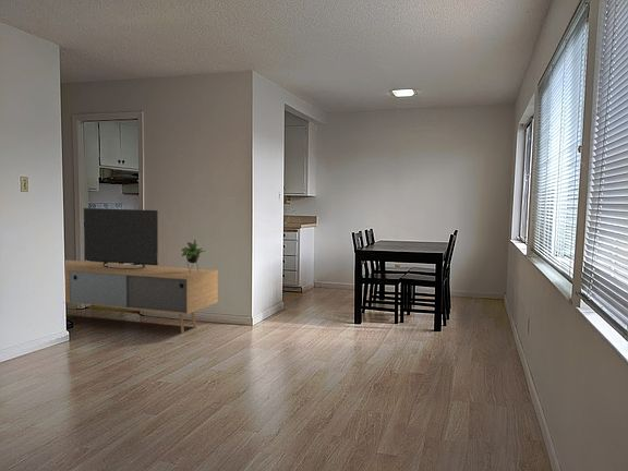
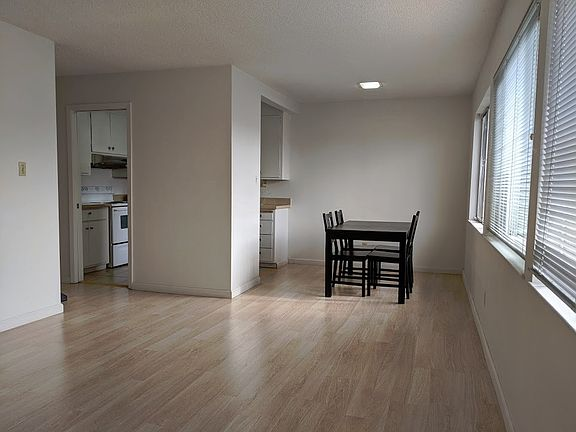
- media console [64,207,219,335]
